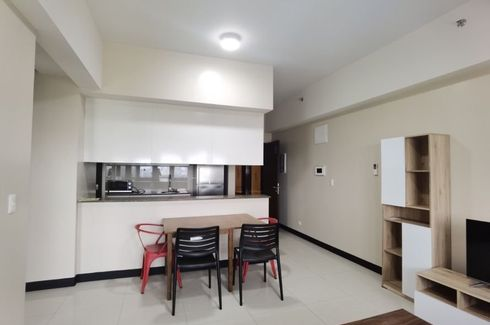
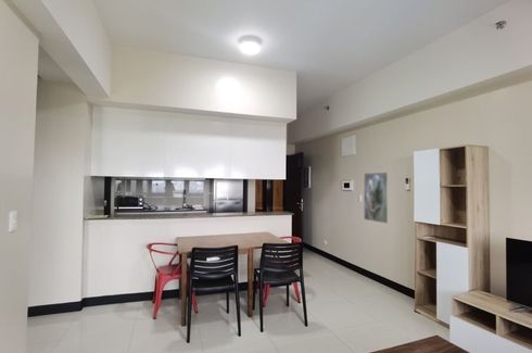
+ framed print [363,171,390,225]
